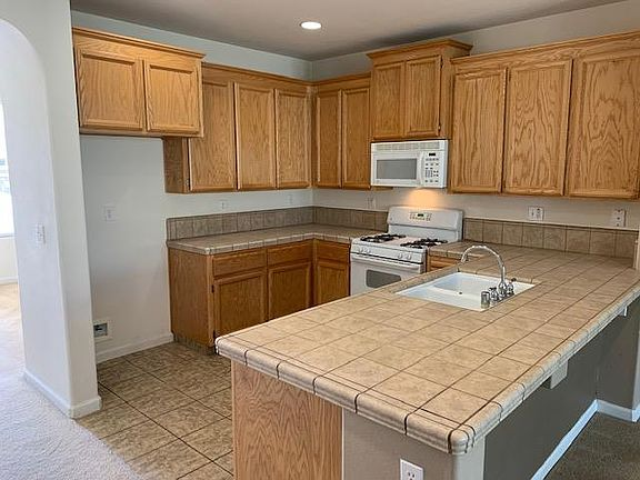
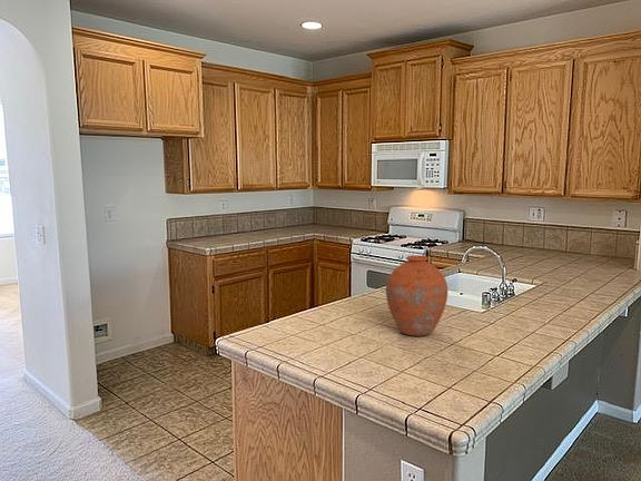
+ vase [385,255,448,337]
